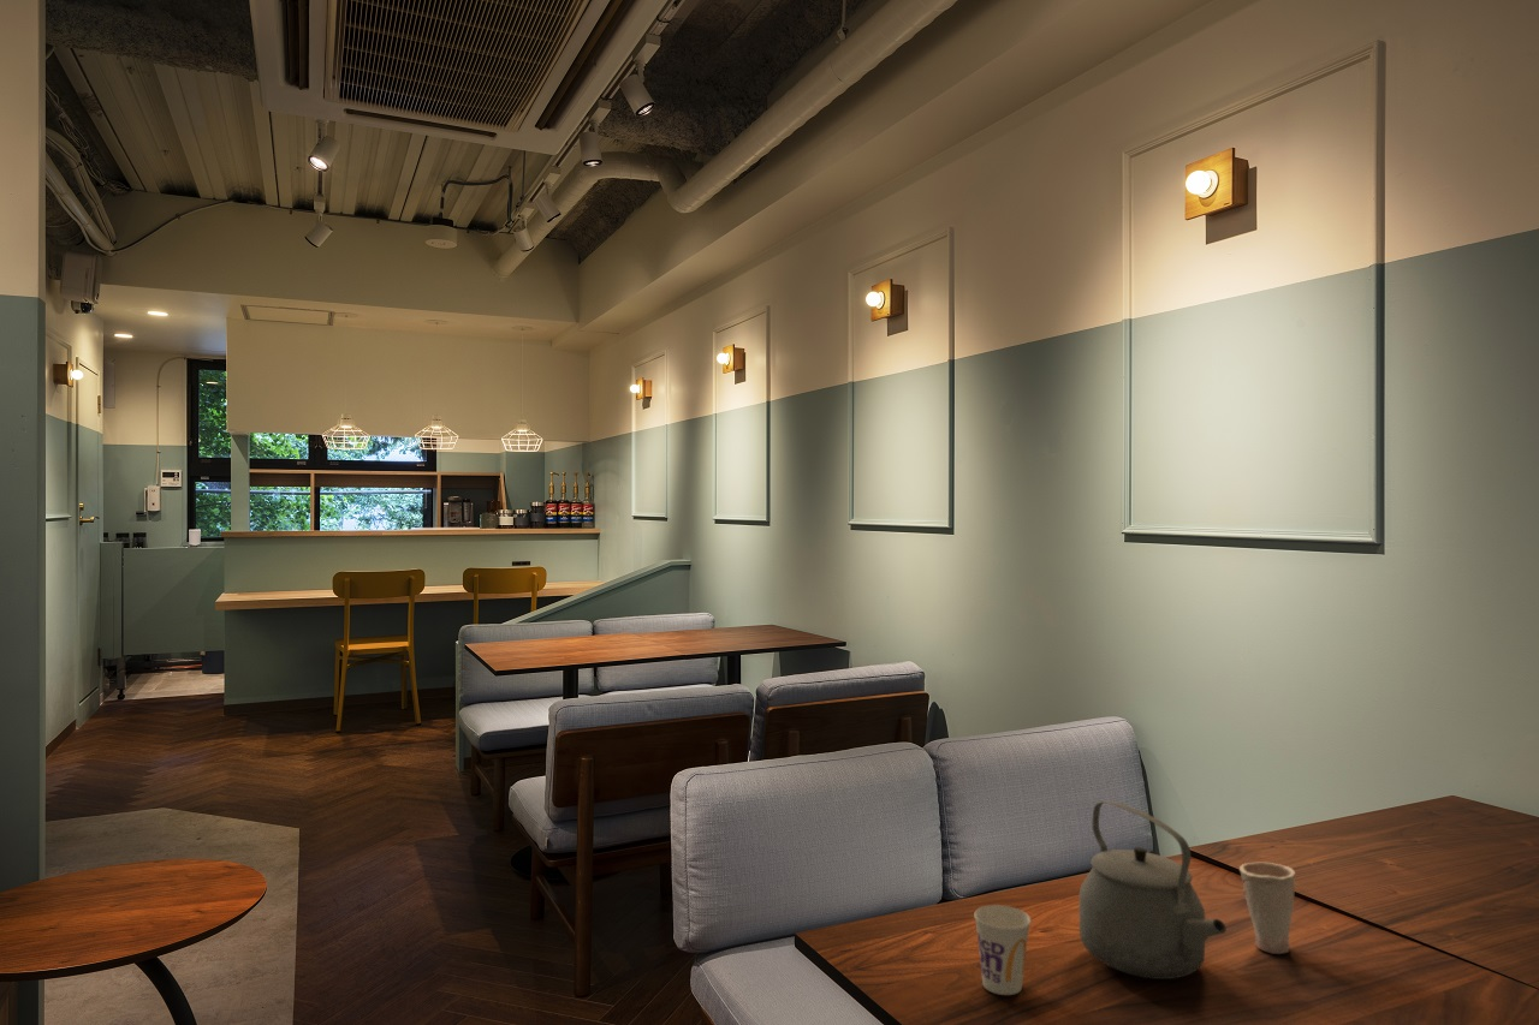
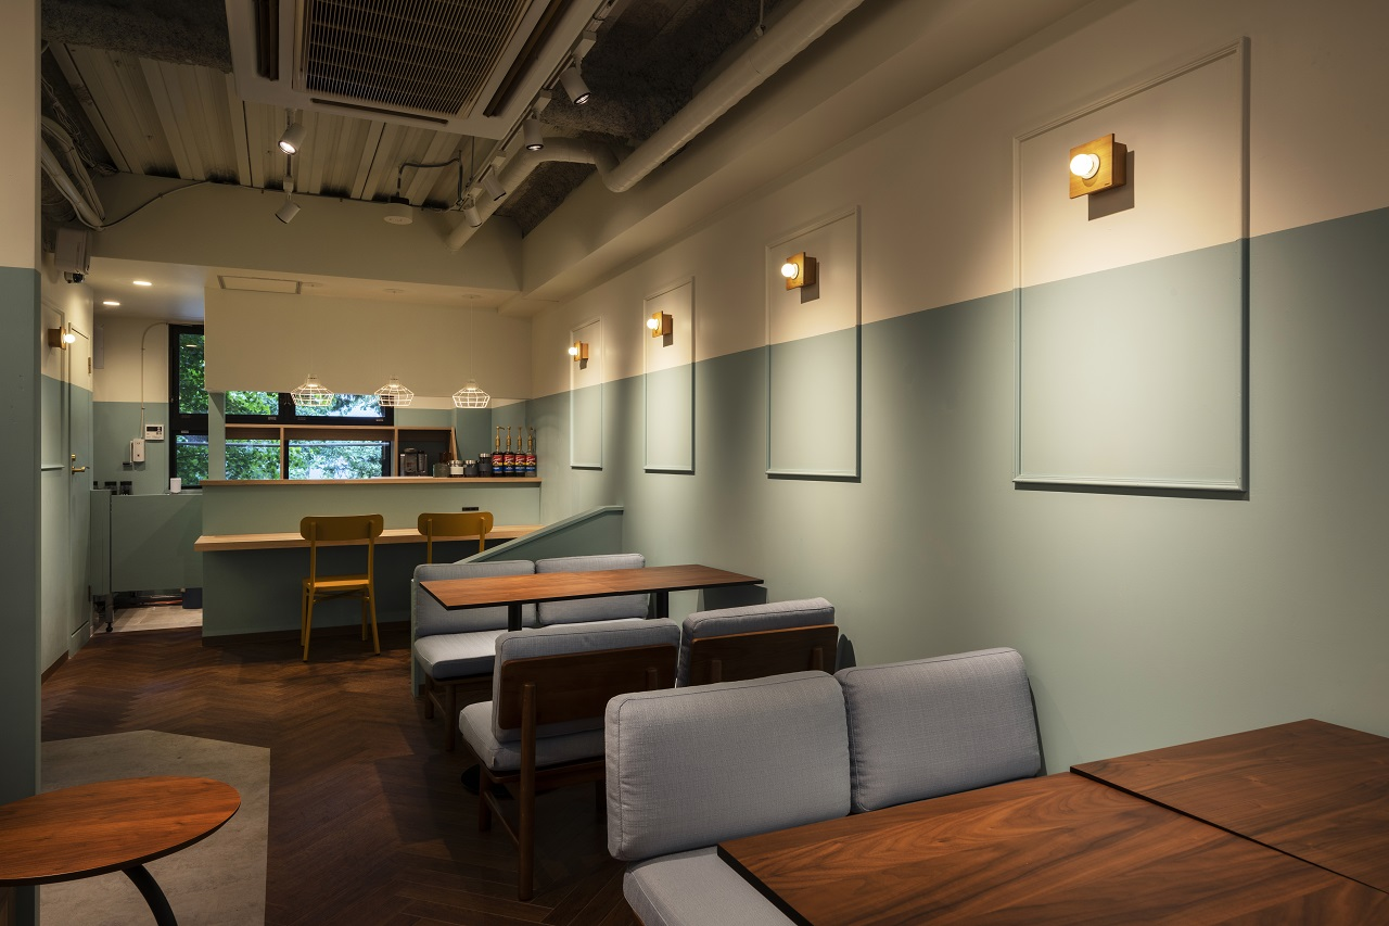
- cup [973,904,1032,996]
- tea kettle [1077,800,1228,981]
- cup [1238,862,1296,955]
